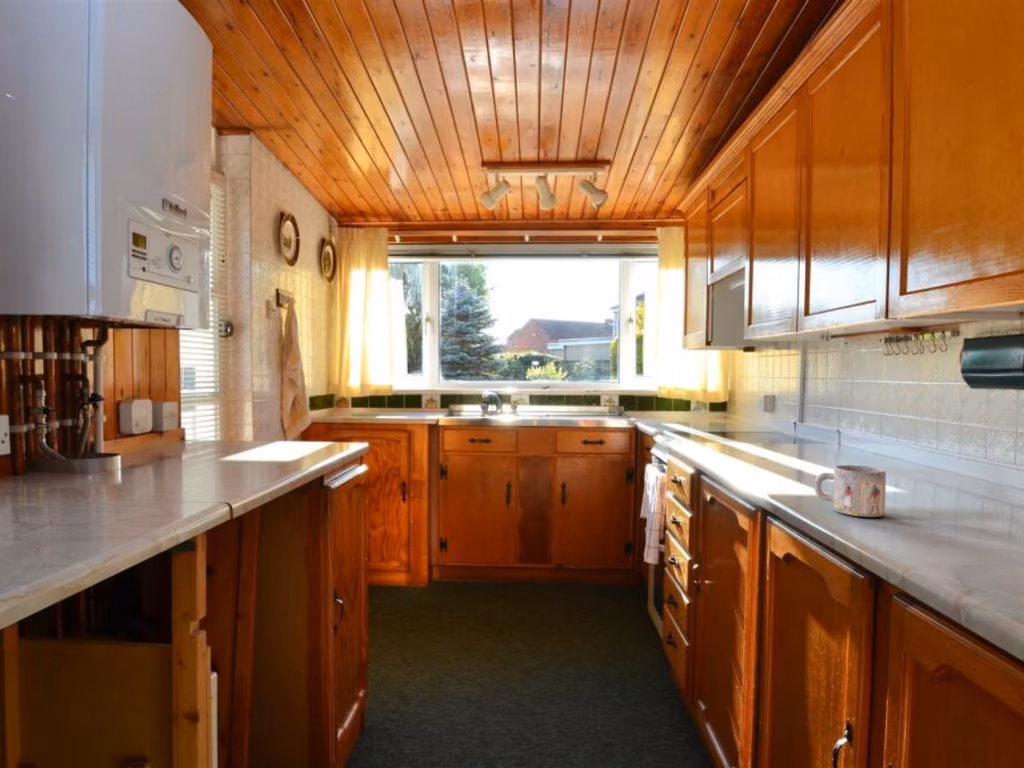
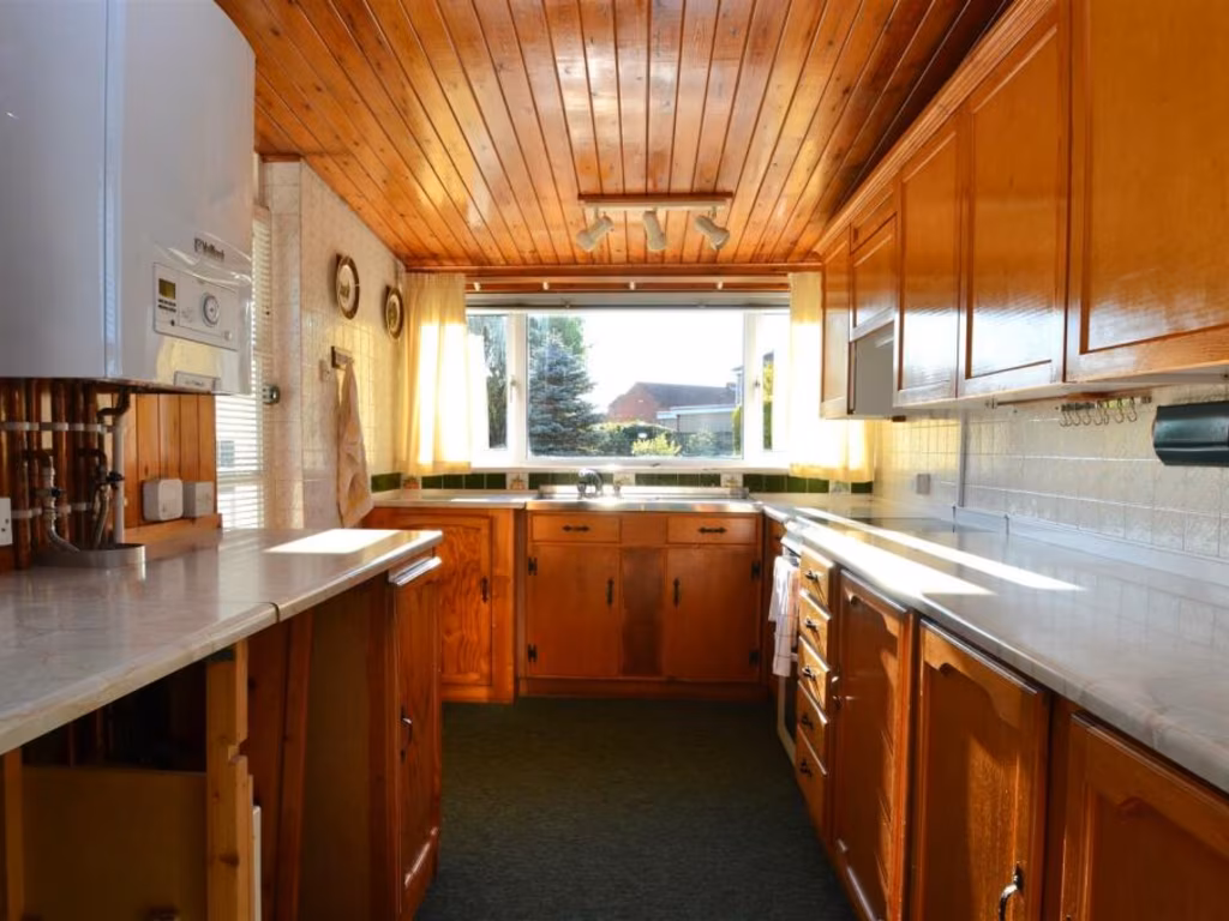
- mug [814,464,887,518]
